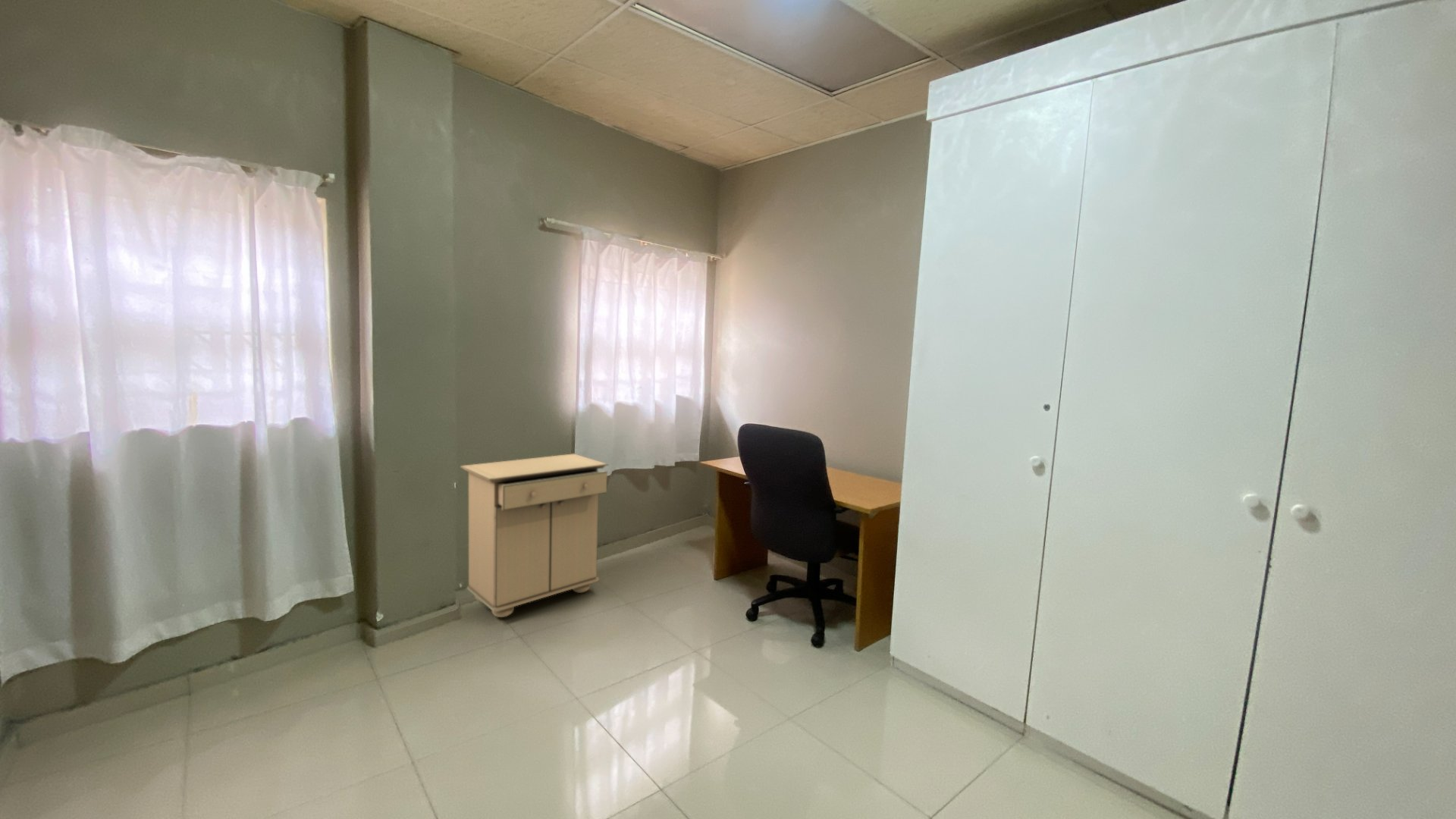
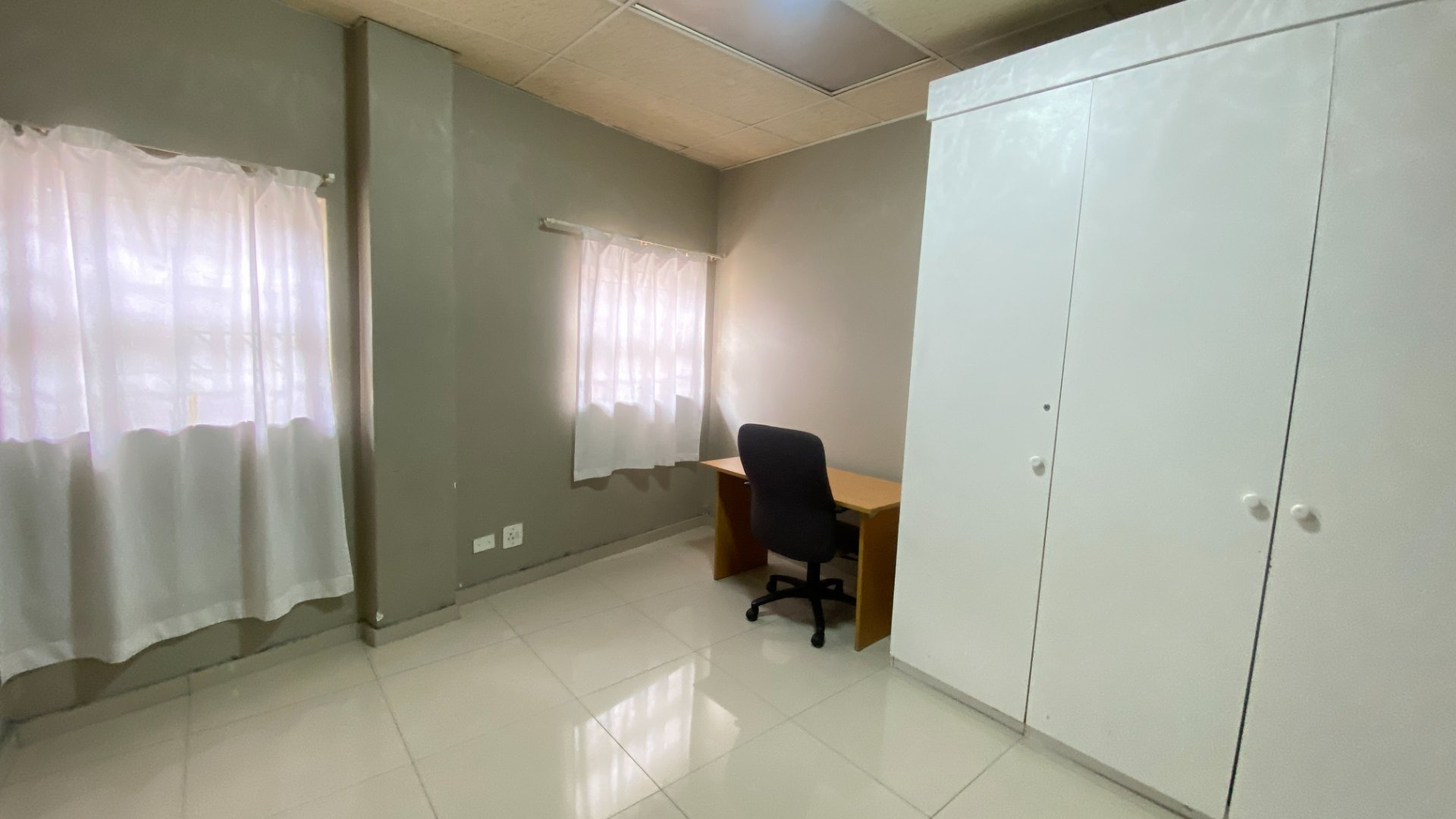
- cabinet [460,453,609,618]
